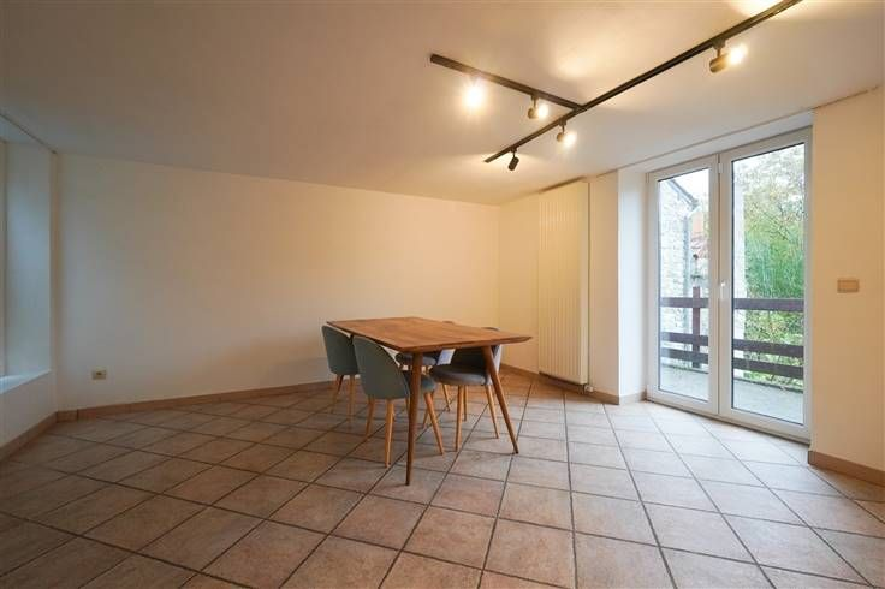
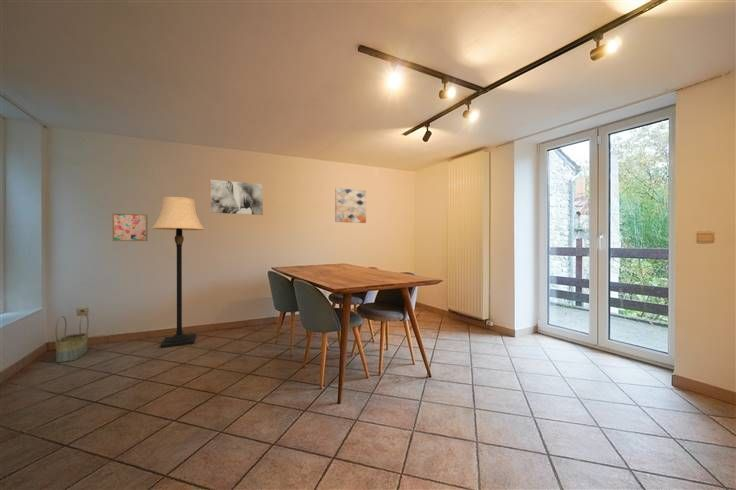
+ wall art [334,187,367,224]
+ basket [54,313,90,363]
+ wall art [112,212,149,242]
+ lamp [150,196,206,349]
+ wall art [210,179,264,216]
